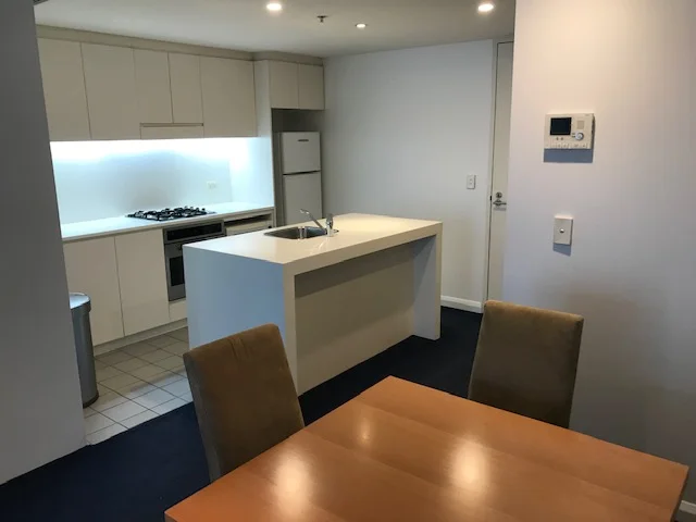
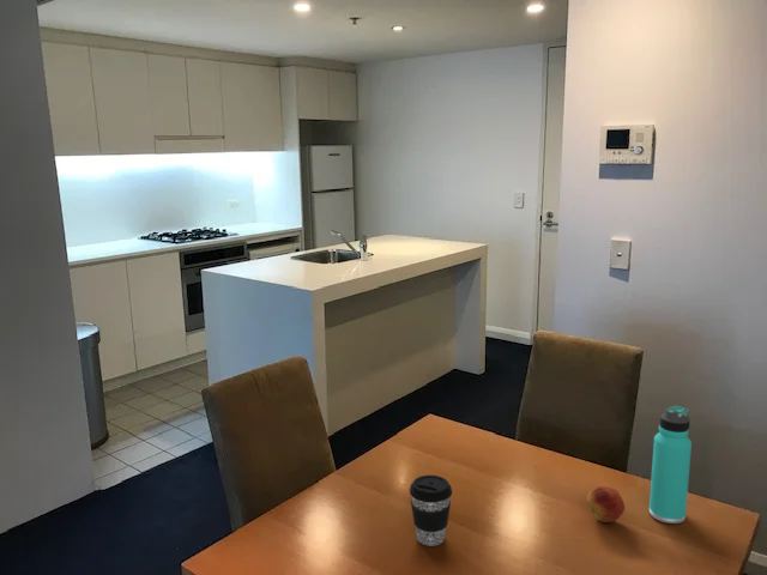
+ fruit [586,485,626,523]
+ thermos bottle [648,405,693,525]
+ coffee cup [409,474,453,547]
